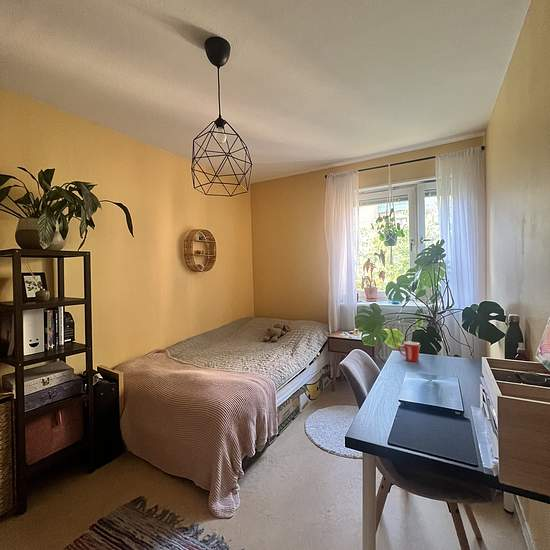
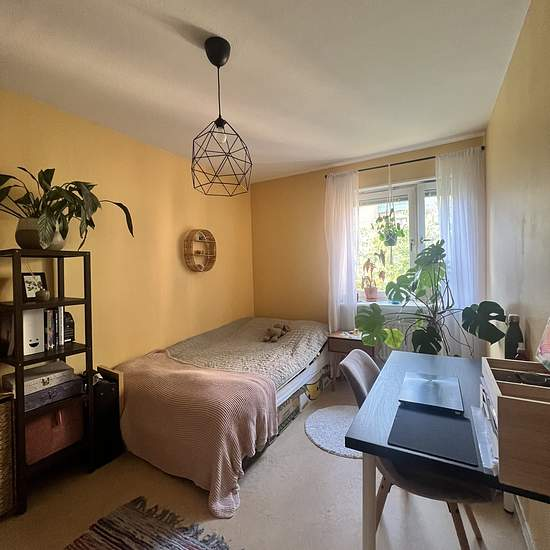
- mug [397,341,421,363]
